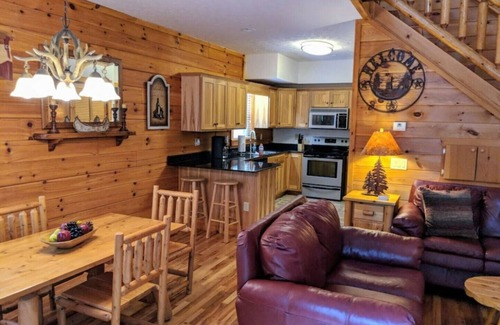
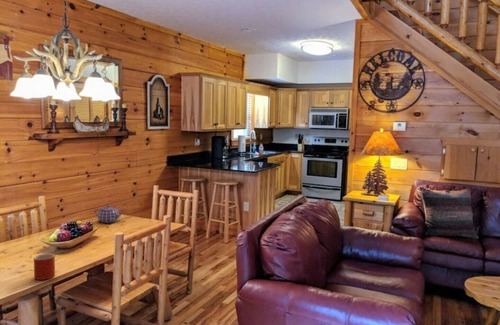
+ teapot [93,204,124,224]
+ mug [33,253,56,281]
